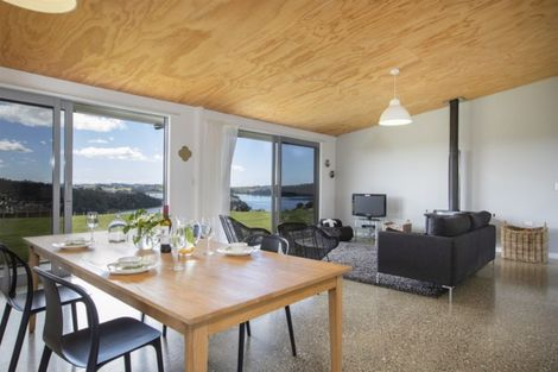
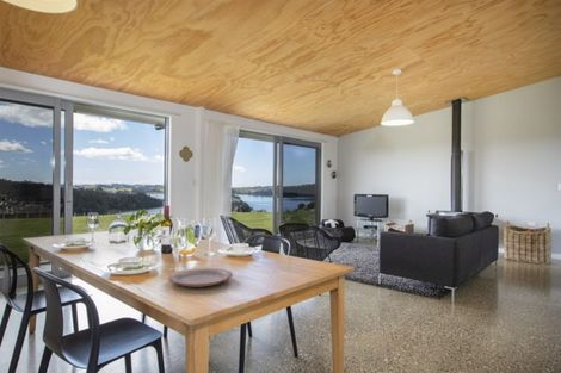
+ plate [167,267,234,288]
